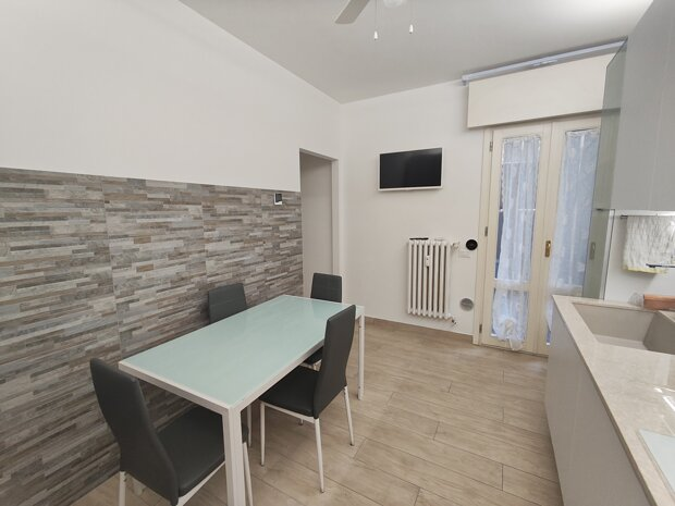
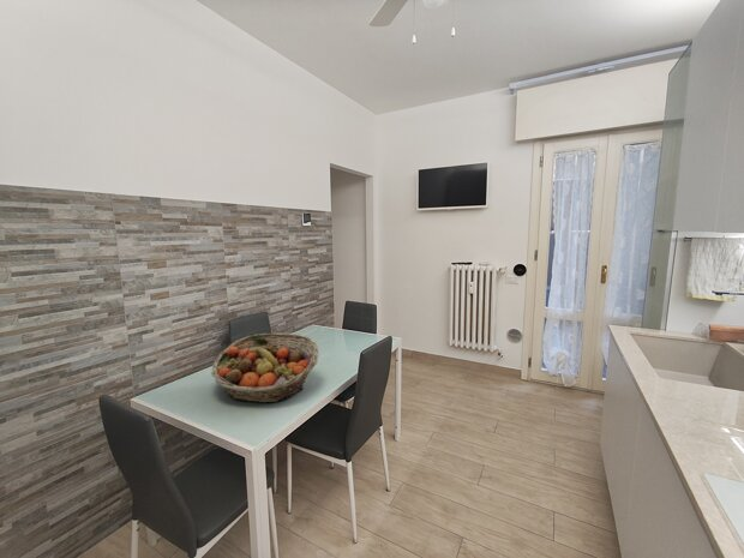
+ fruit basket [210,331,320,404]
